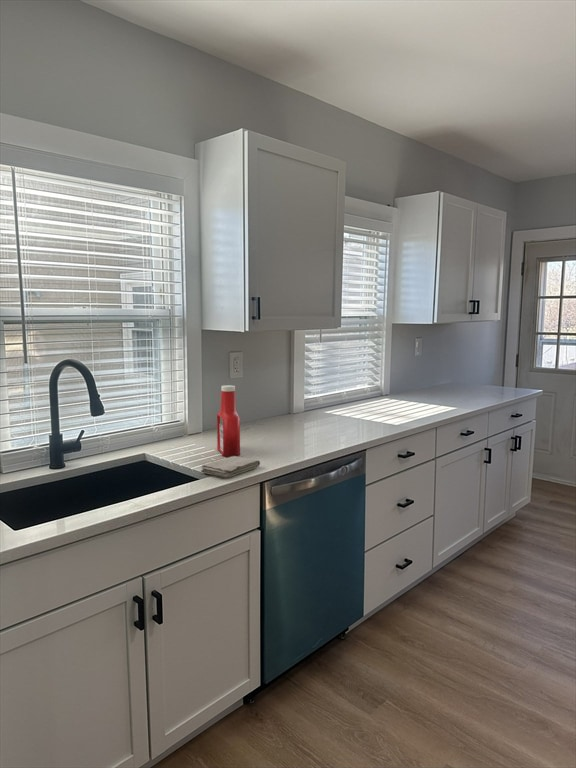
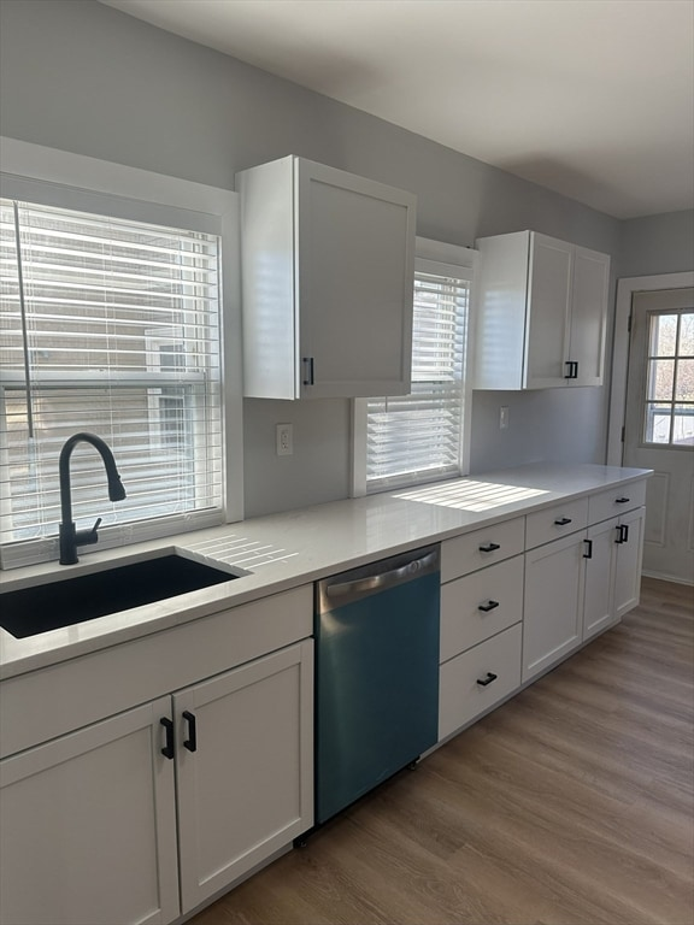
- soap bottle [216,384,241,458]
- washcloth [200,456,261,478]
